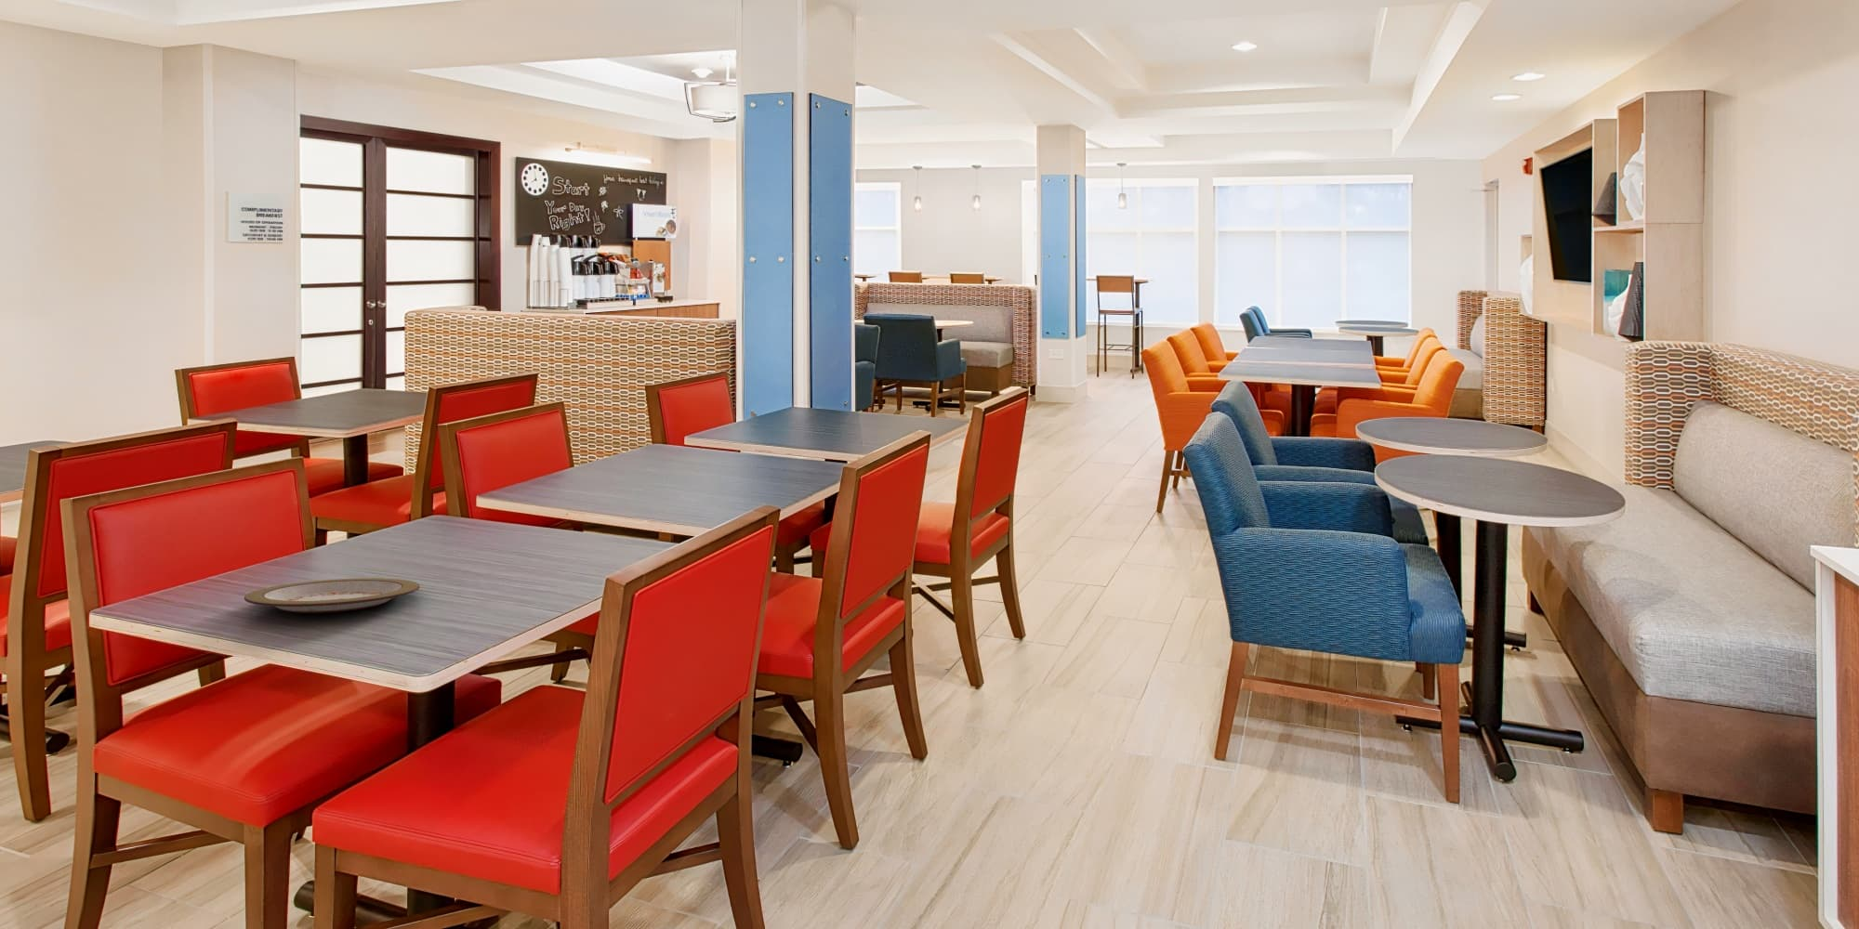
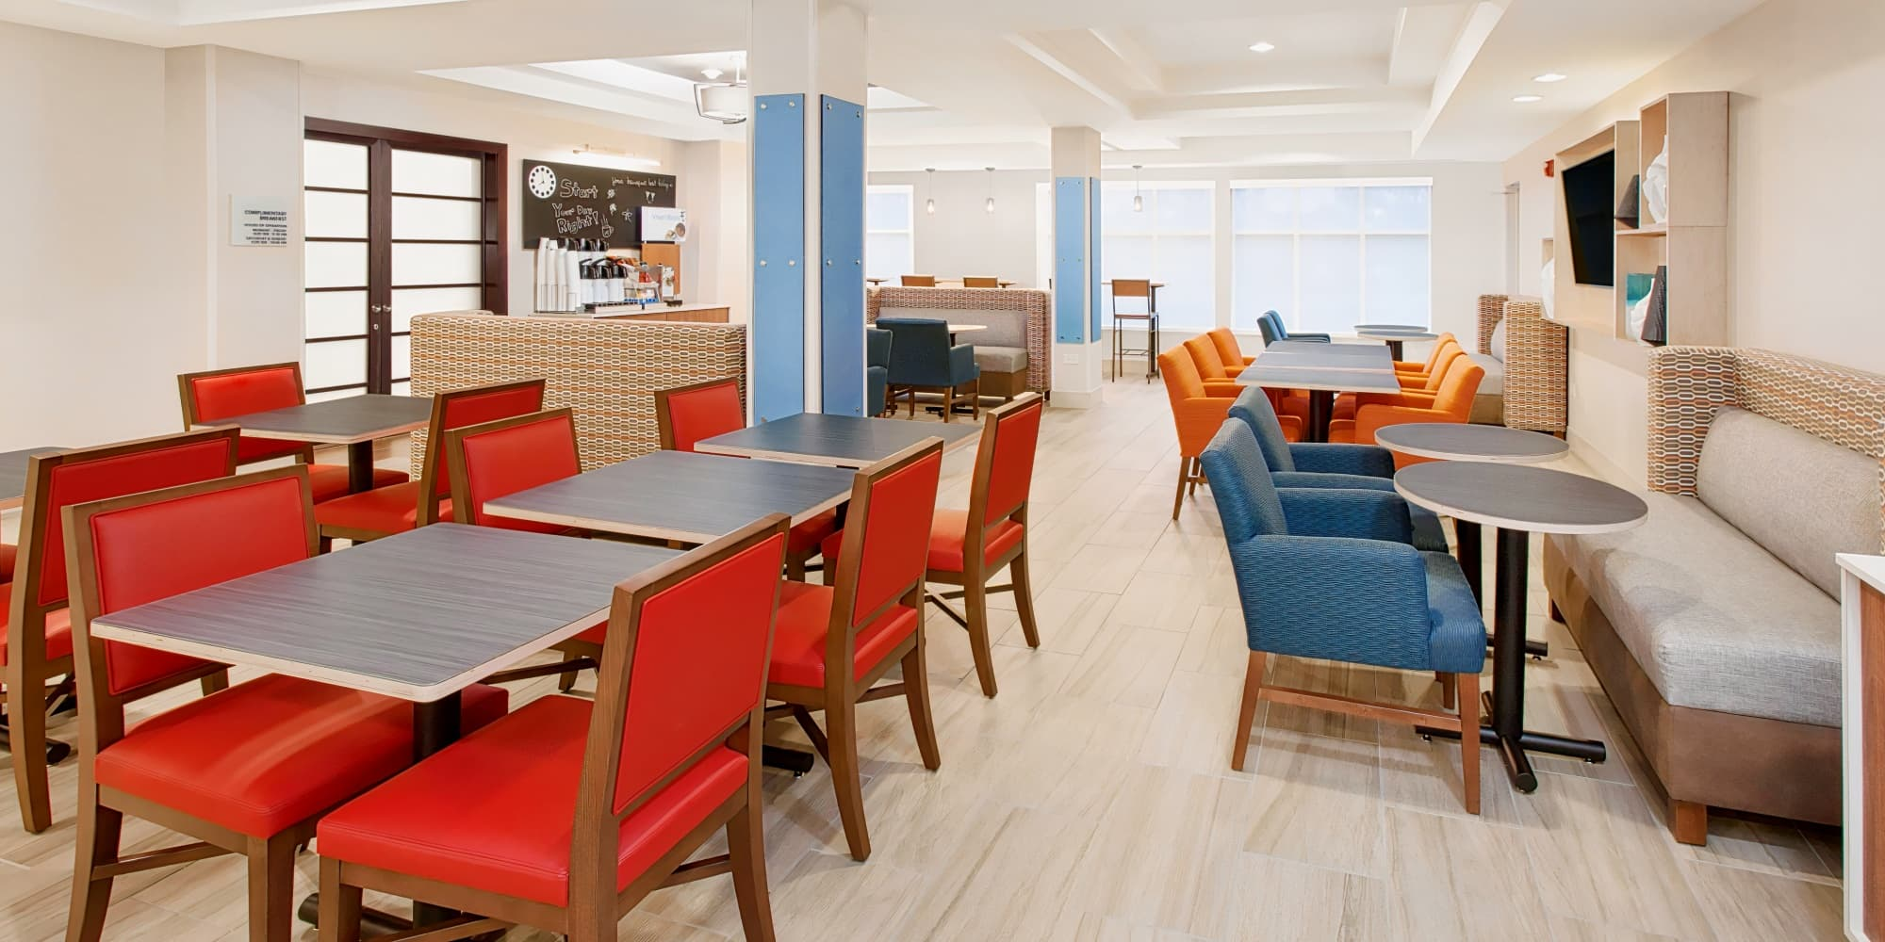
- plate [243,577,420,614]
